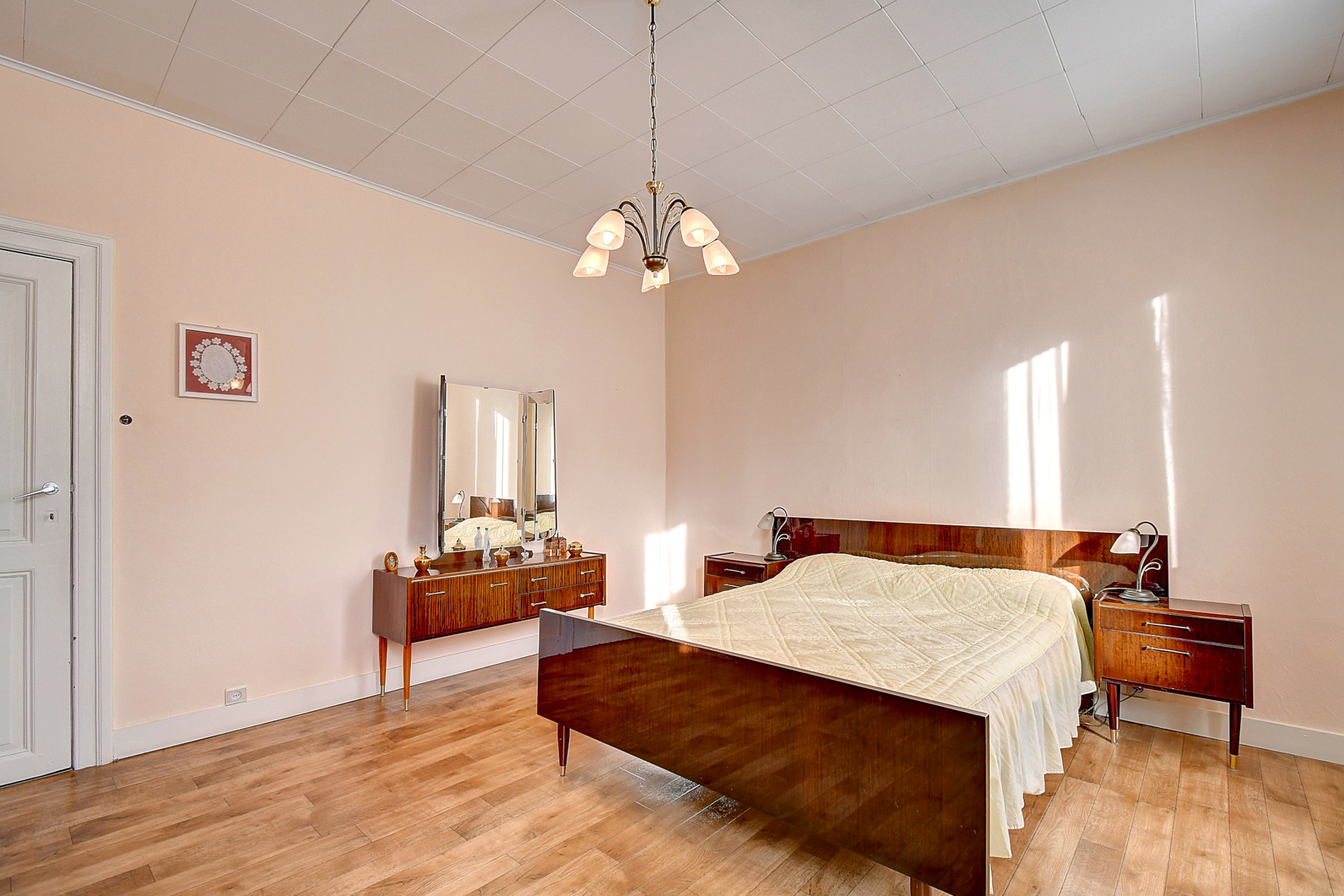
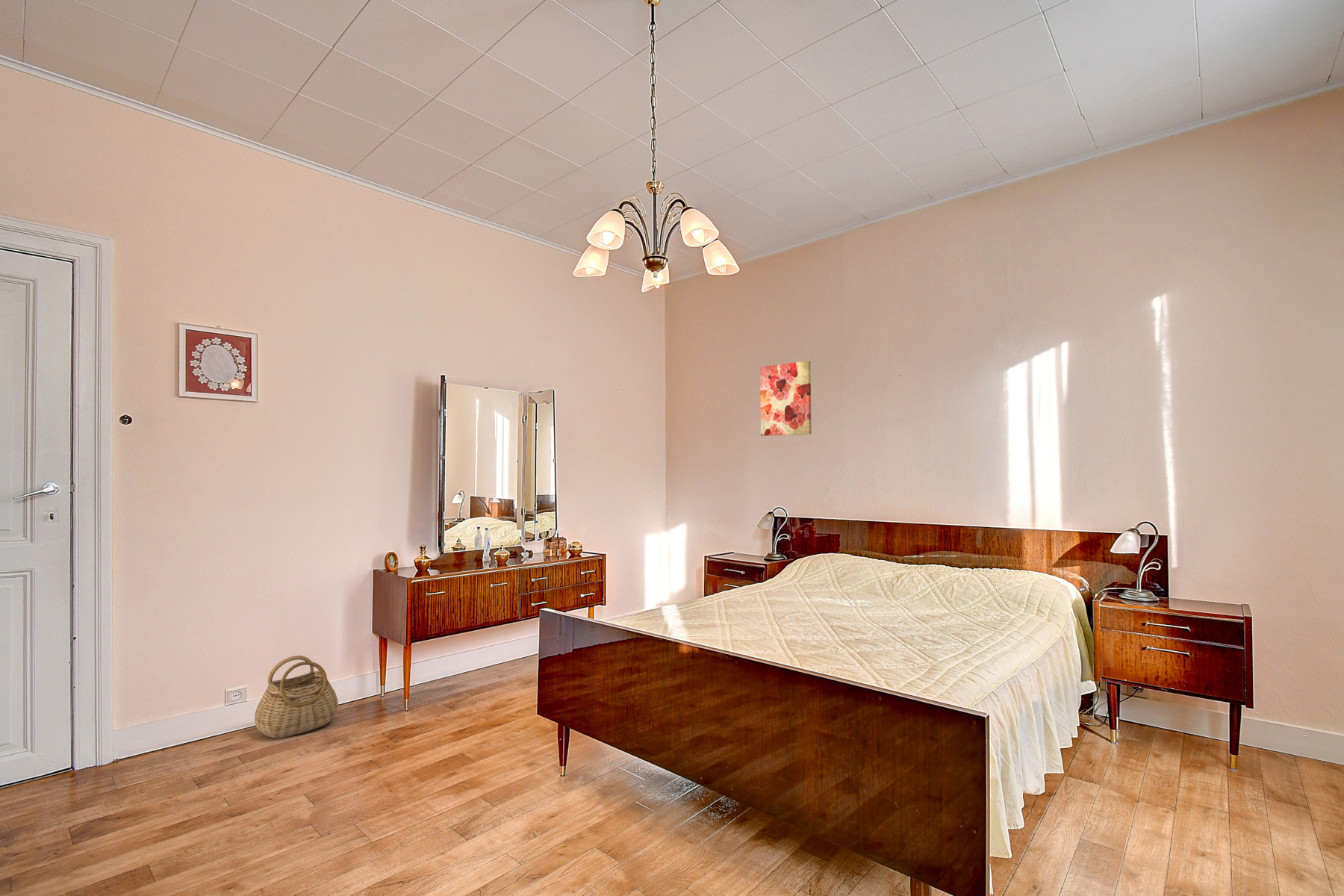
+ basket [254,655,339,738]
+ wall art [759,360,812,437]
